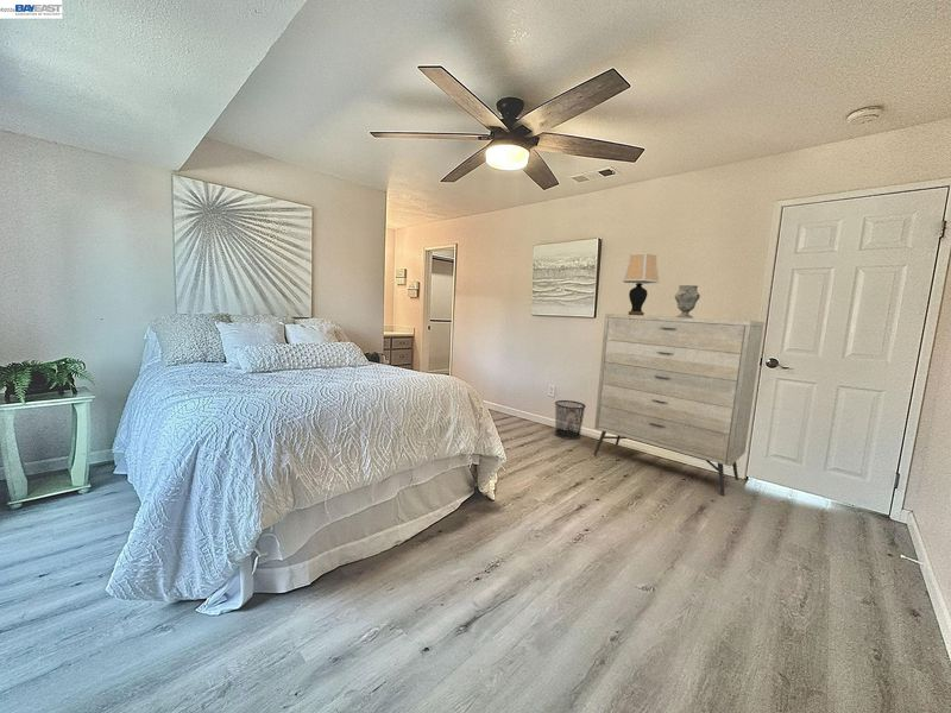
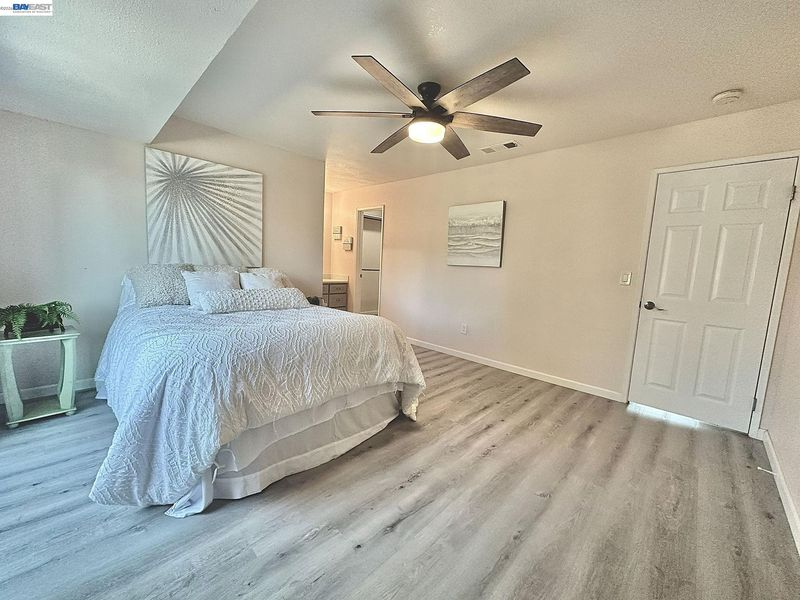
- decorative vase [674,284,701,318]
- table lamp [622,252,661,316]
- dresser [593,313,766,497]
- waste bin [554,399,587,441]
